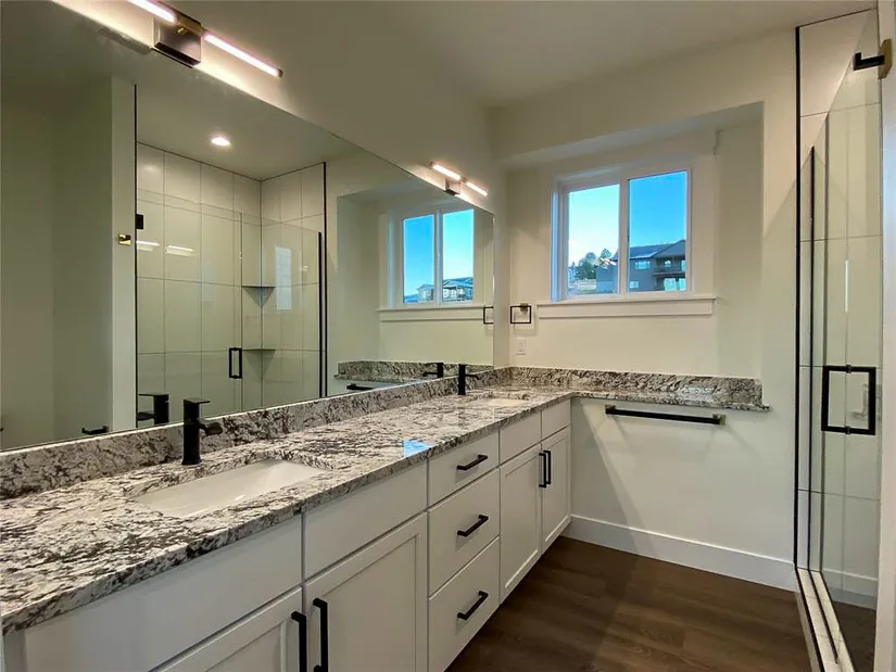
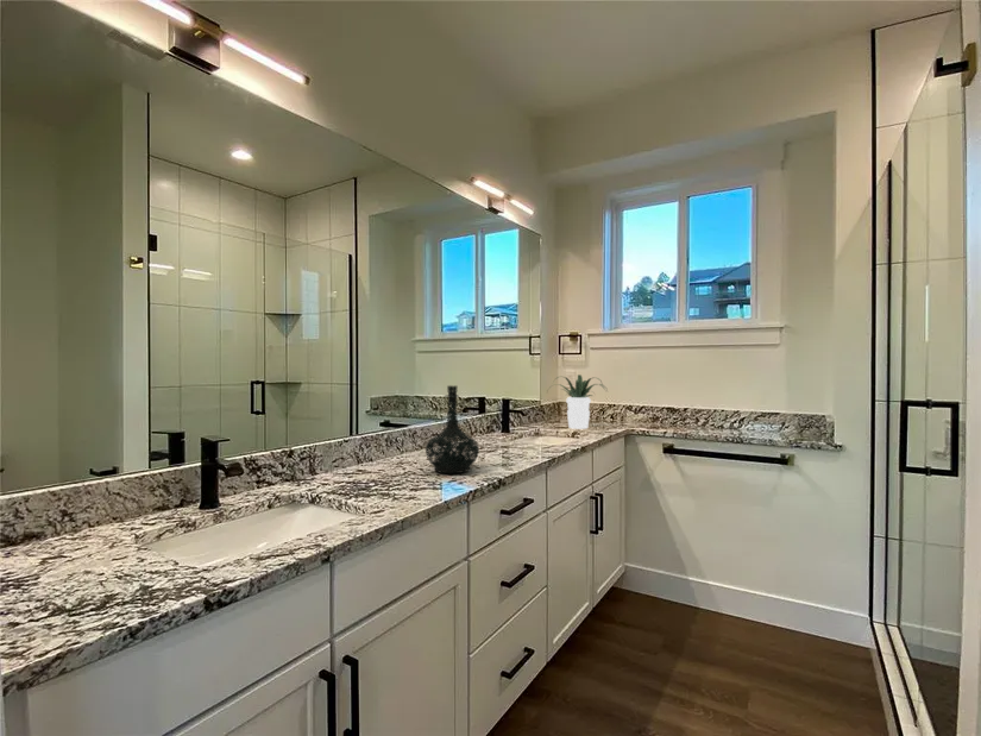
+ potted plant [546,373,609,430]
+ bottle [425,384,480,474]
